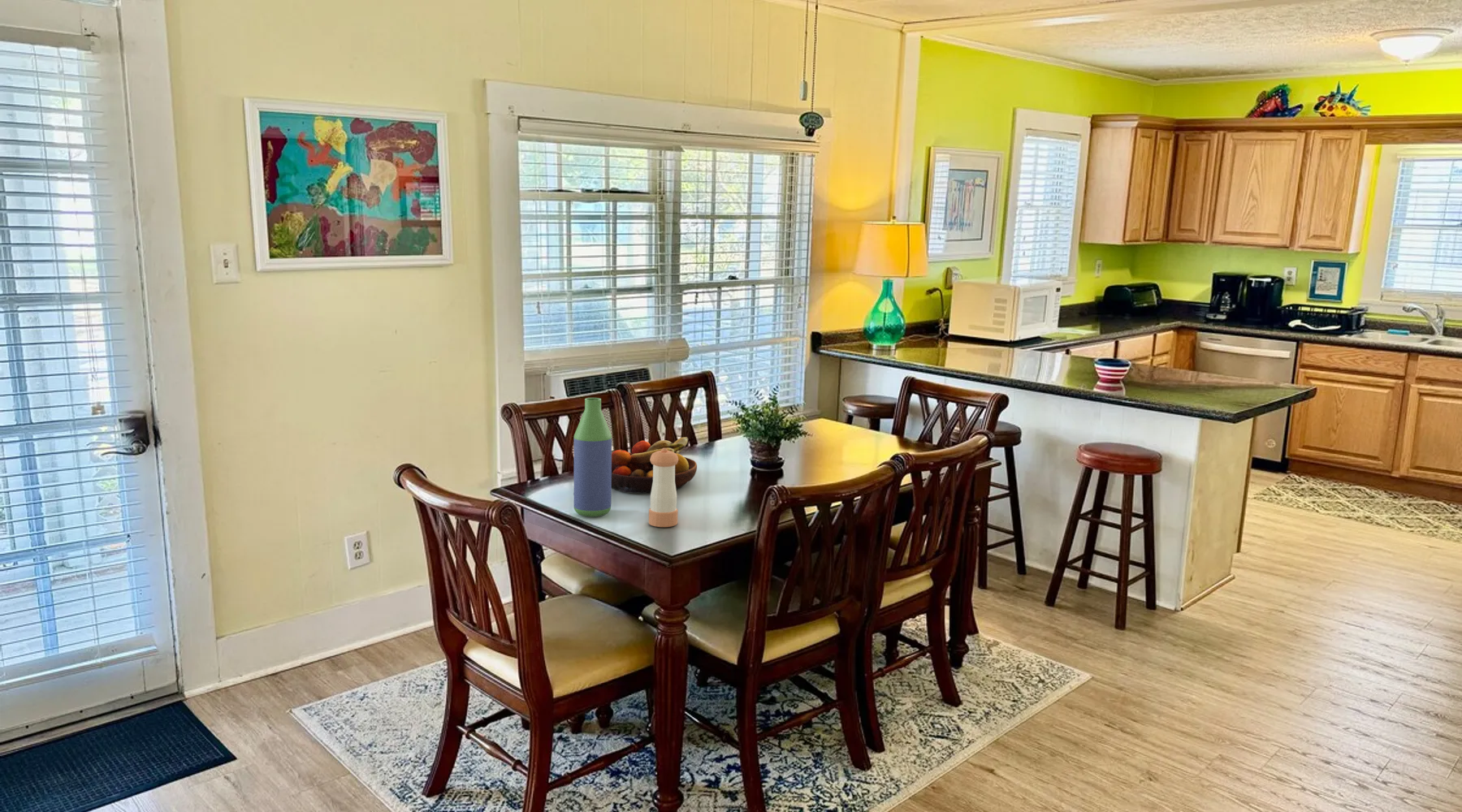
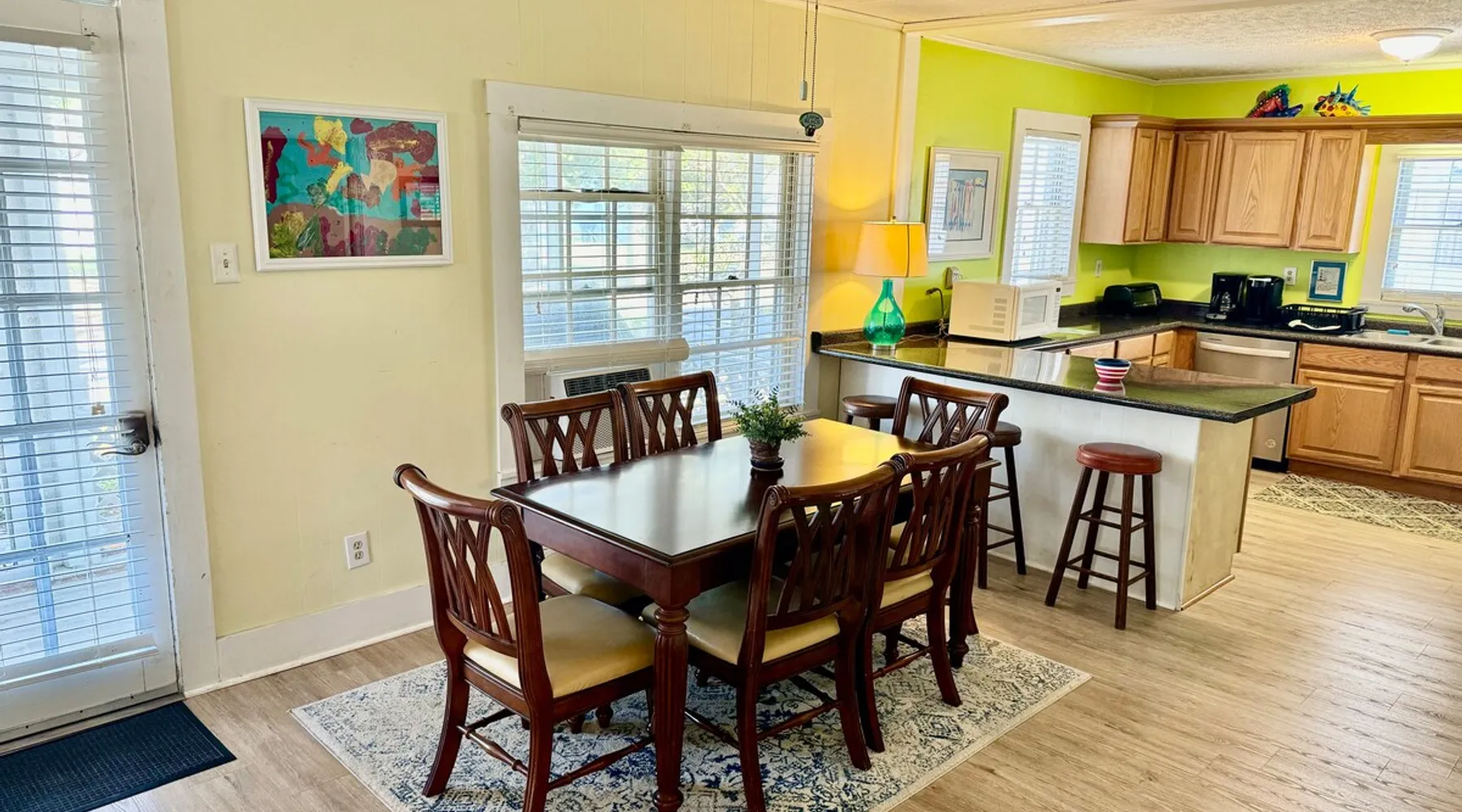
- bottle [573,397,612,517]
- fruit bowl [612,436,698,494]
- pepper shaker [648,448,679,528]
